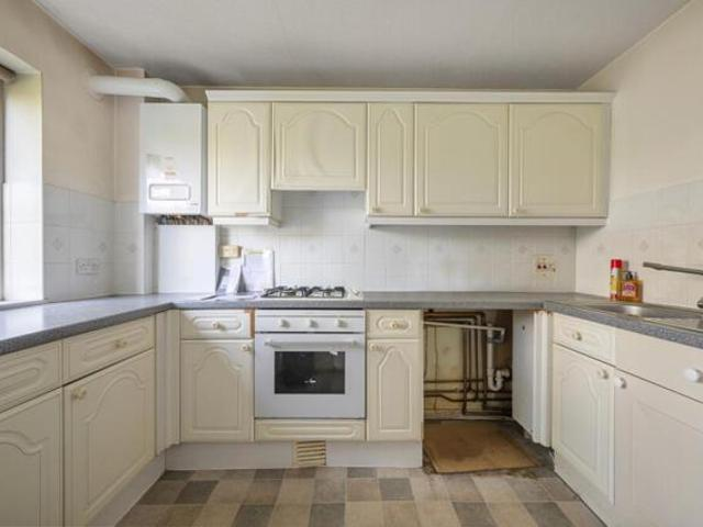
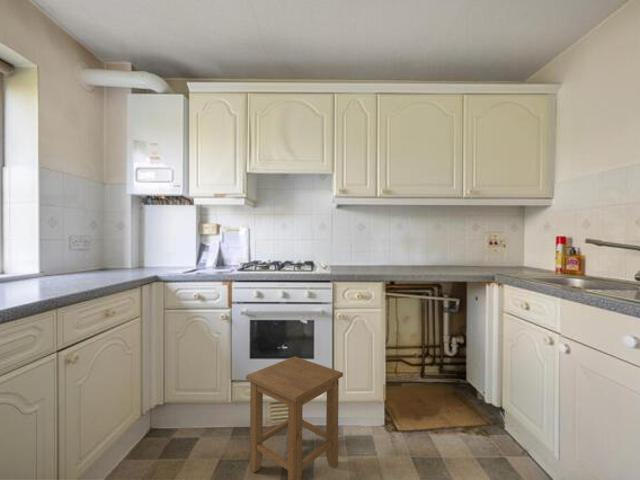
+ stool [245,355,344,480]
